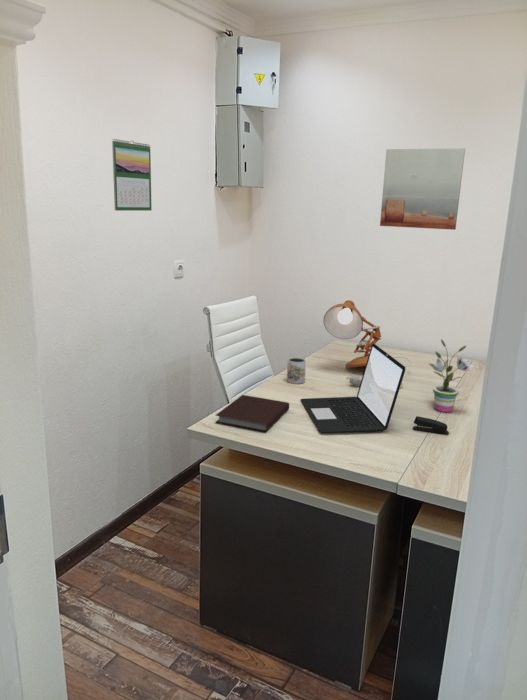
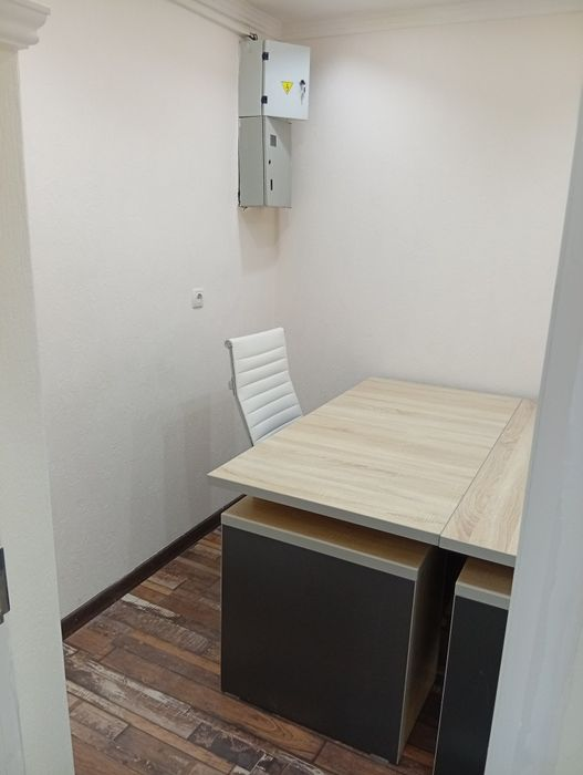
- notebook [214,394,290,433]
- stapler [412,415,450,435]
- calendar [111,138,153,212]
- potted plant [429,339,475,413]
- desk lamp [322,299,413,388]
- wall art [379,147,466,231]
- mug [286,356,307,385]
- laptop [300,343,406,434]
